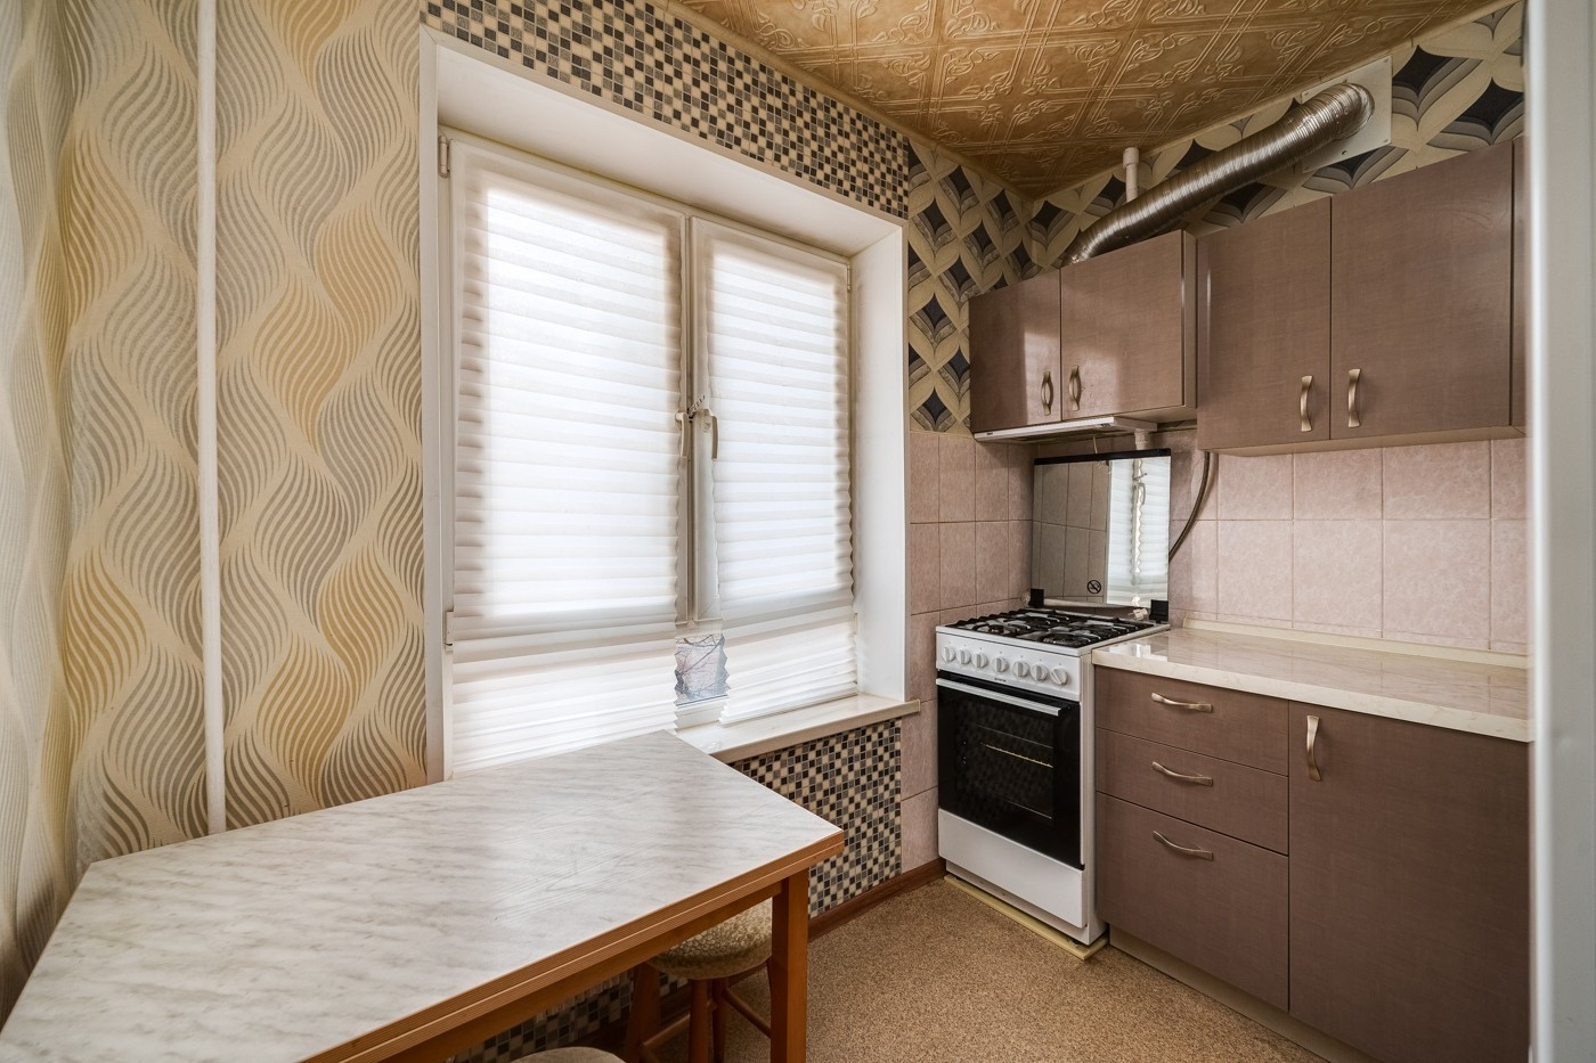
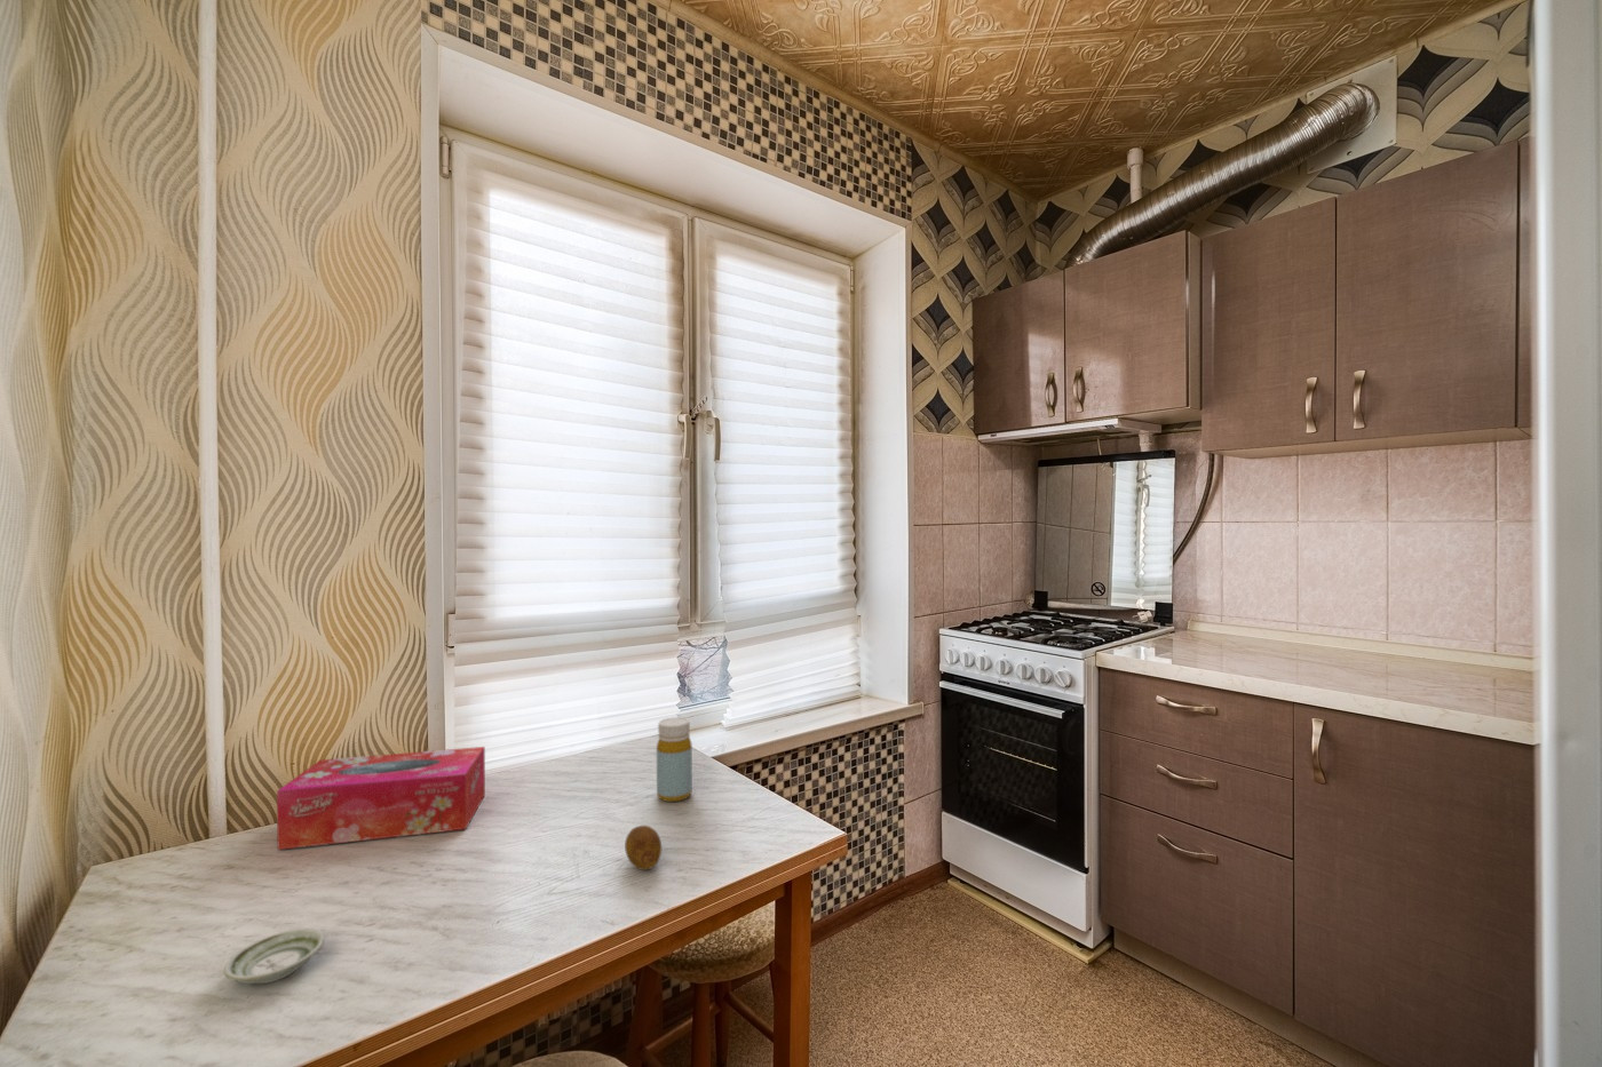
+ fruit [624,824,662,872]
+ bottle [655,716,693,803]
+ tissue box [276,745,486,850]
+ saucer [223,928,326,985]
